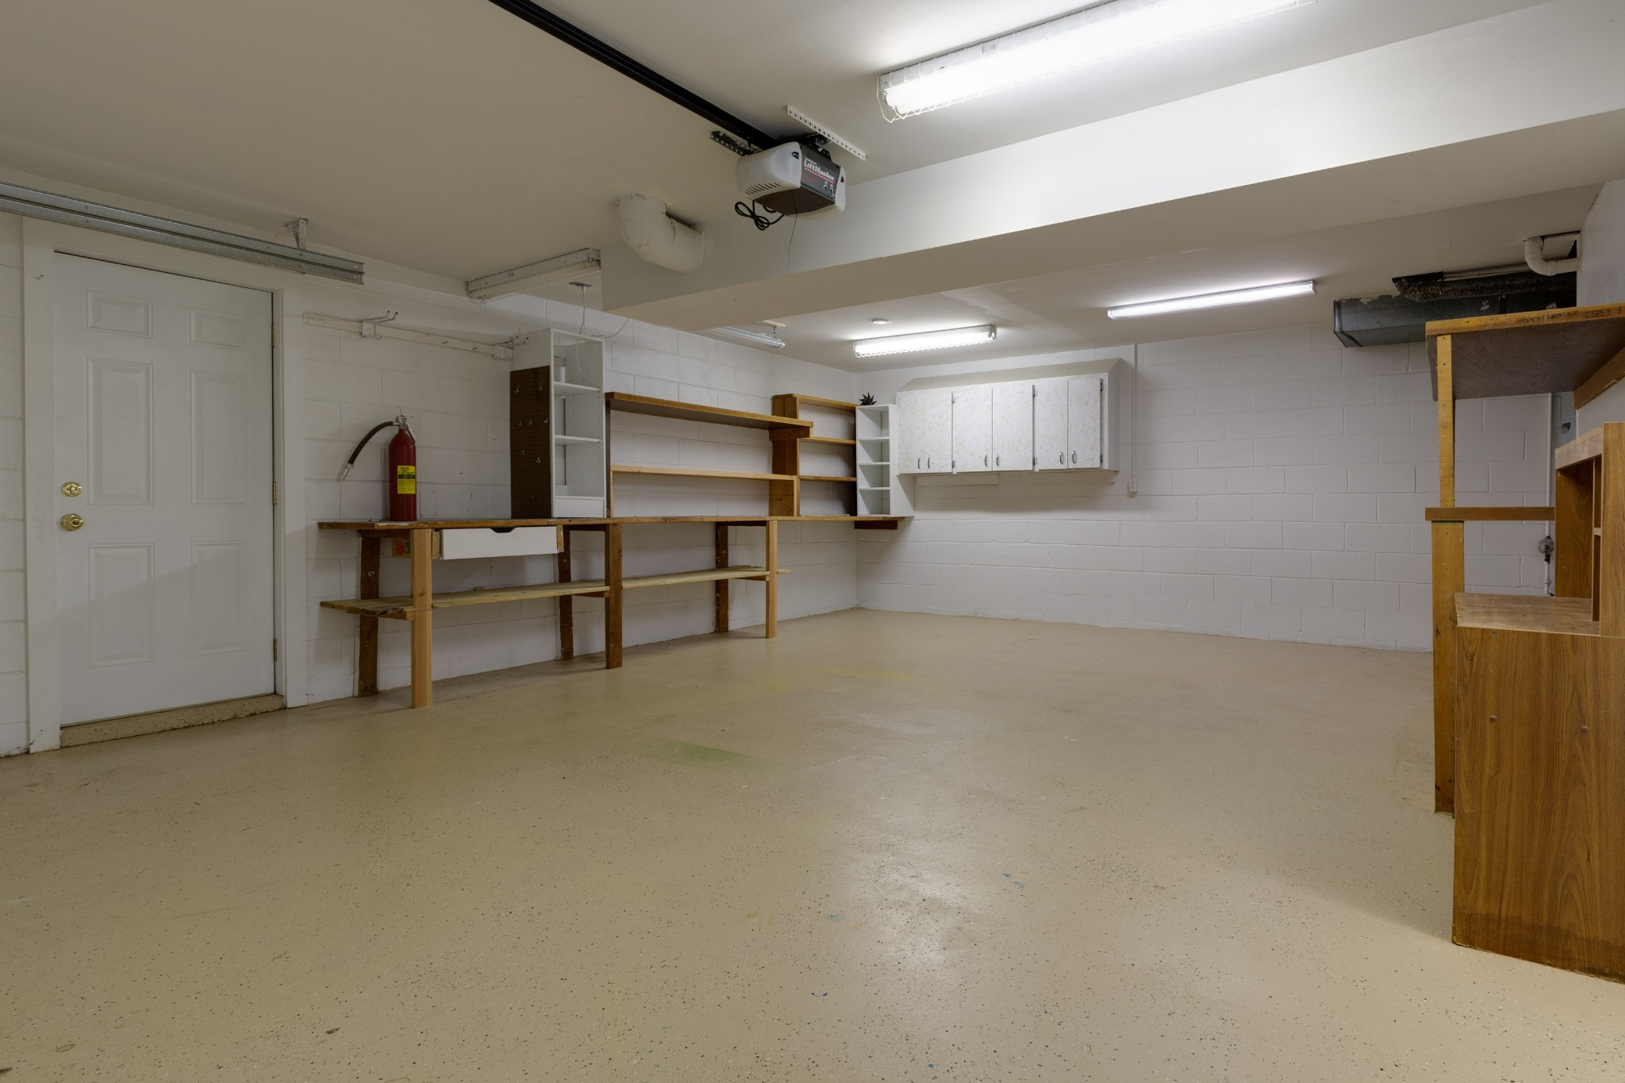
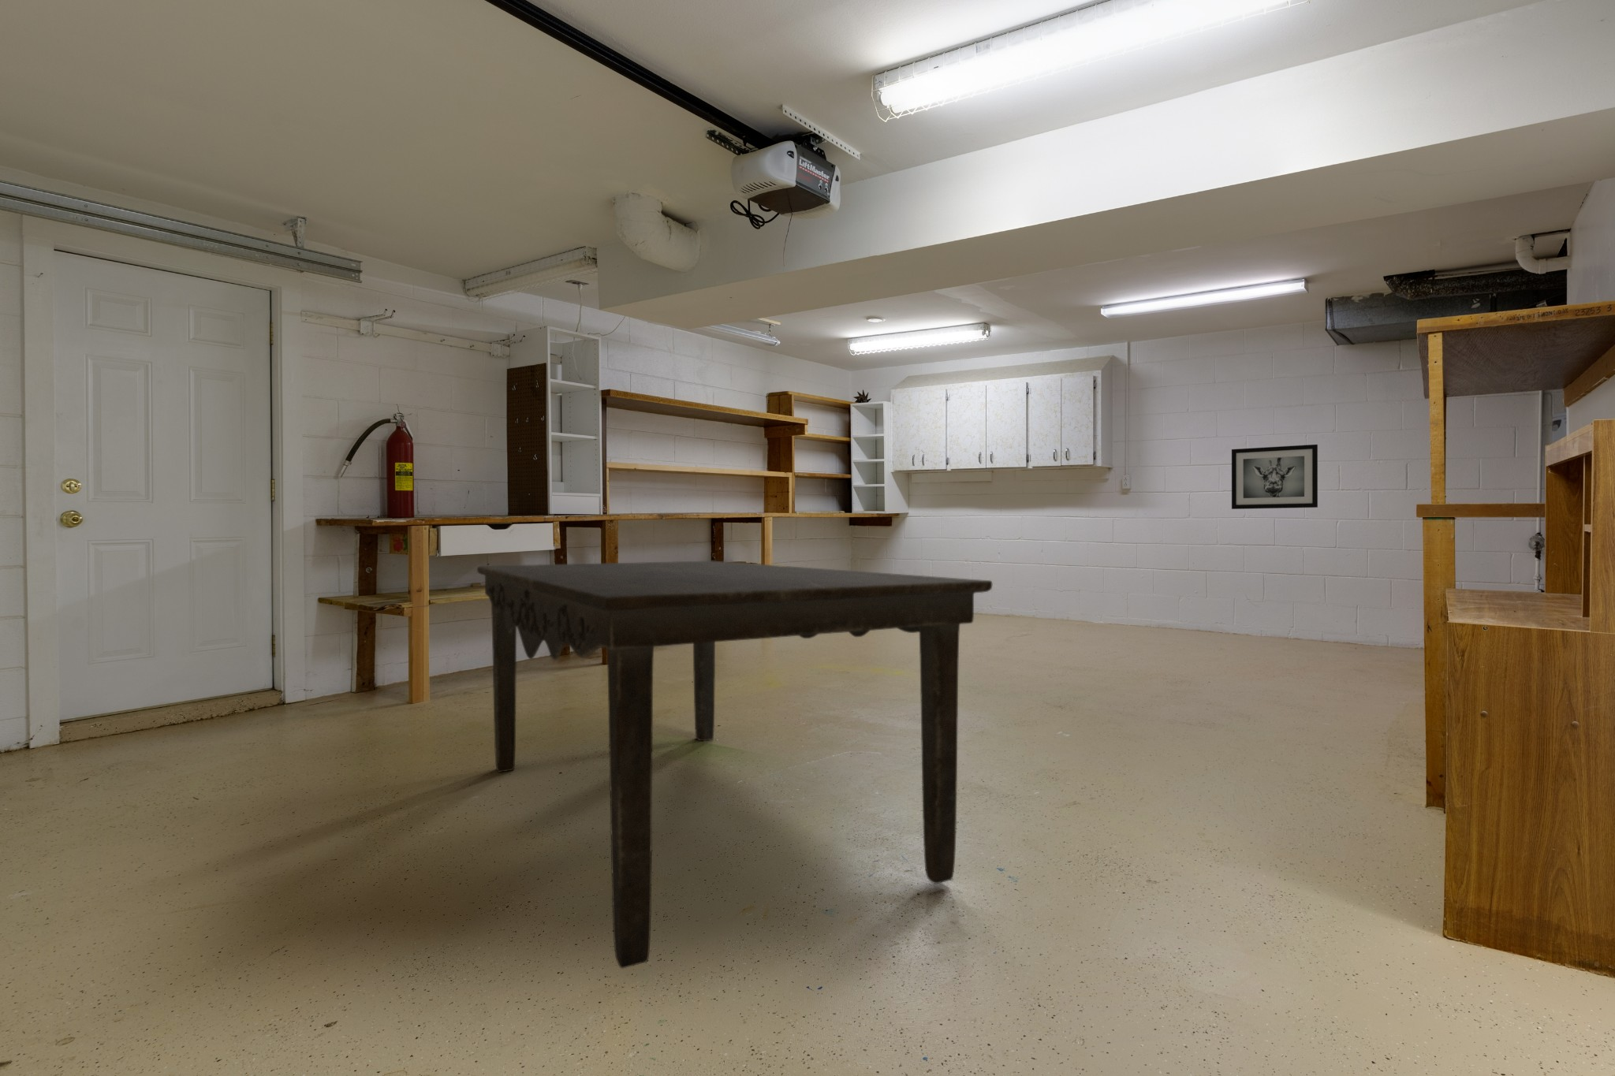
+ dining table [477,561,993,969]
+ wall art [1231,444,1318,510]
